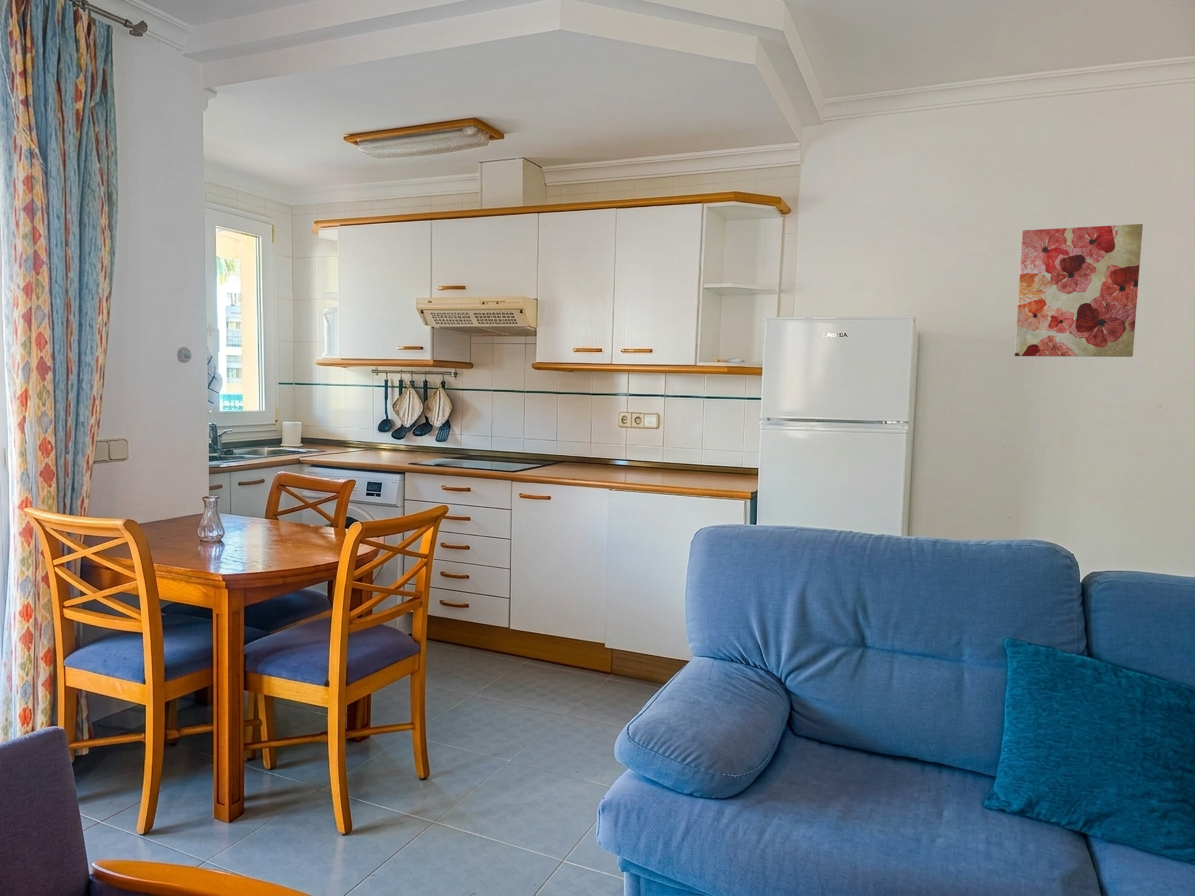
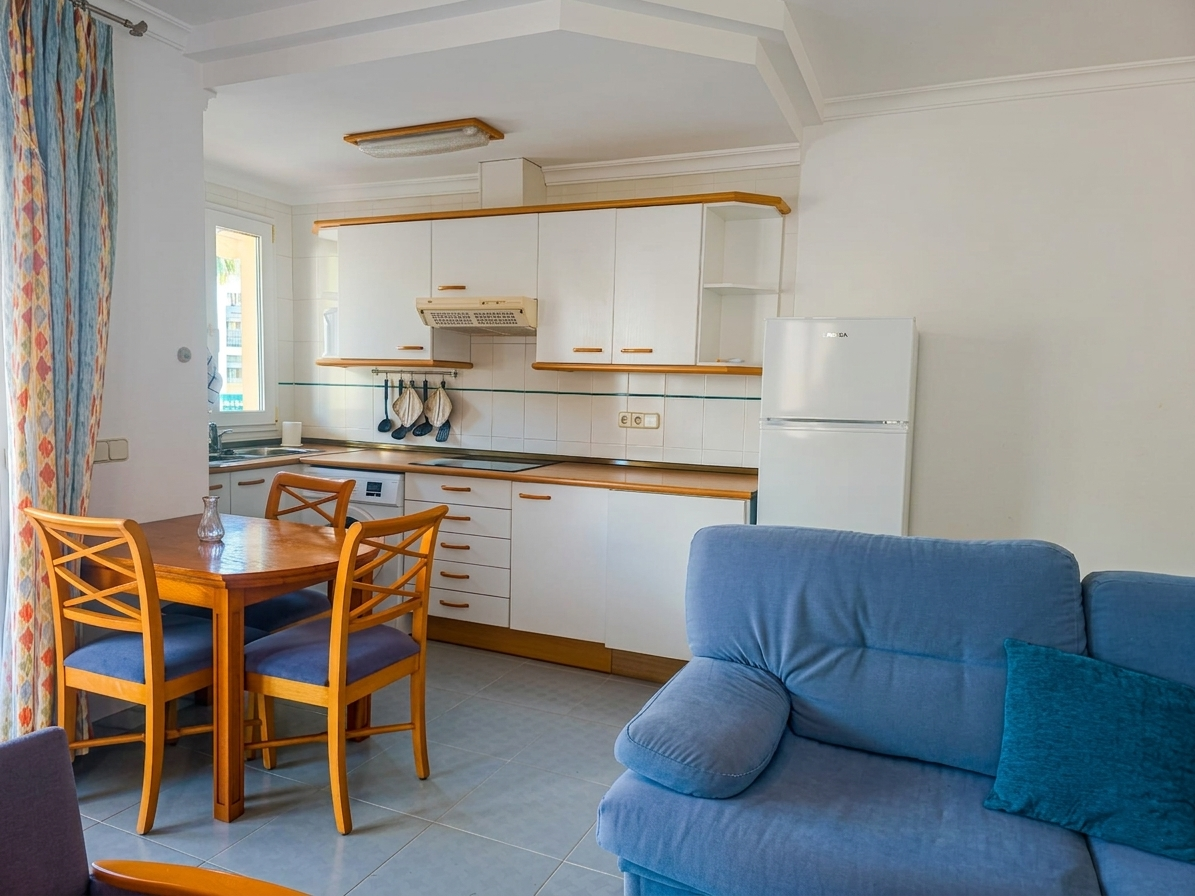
- wall art [1013,223,1144,358]
